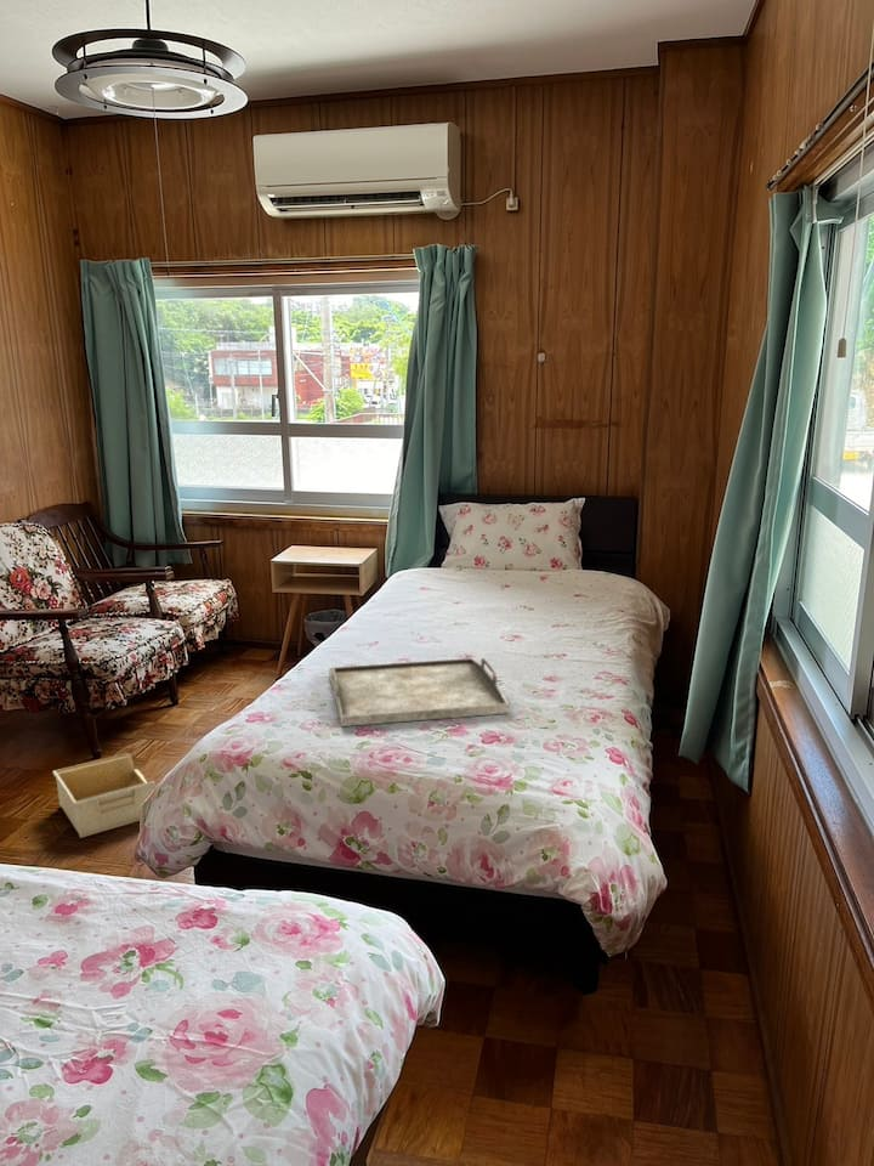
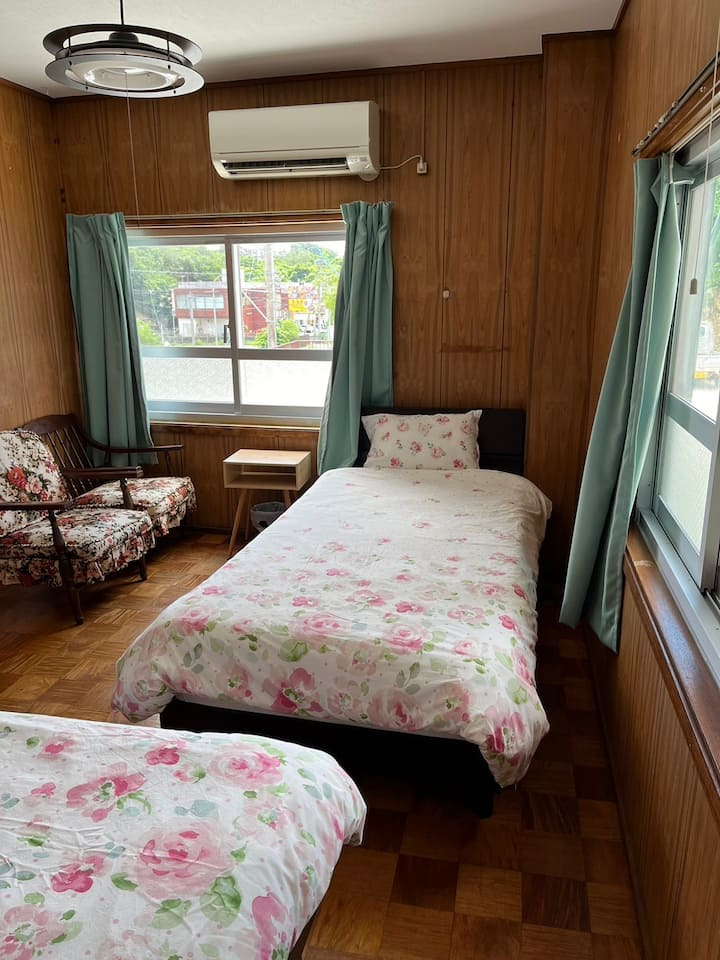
- serving tray [328,657,510,728]
- storage bin [52,752,158,839]
